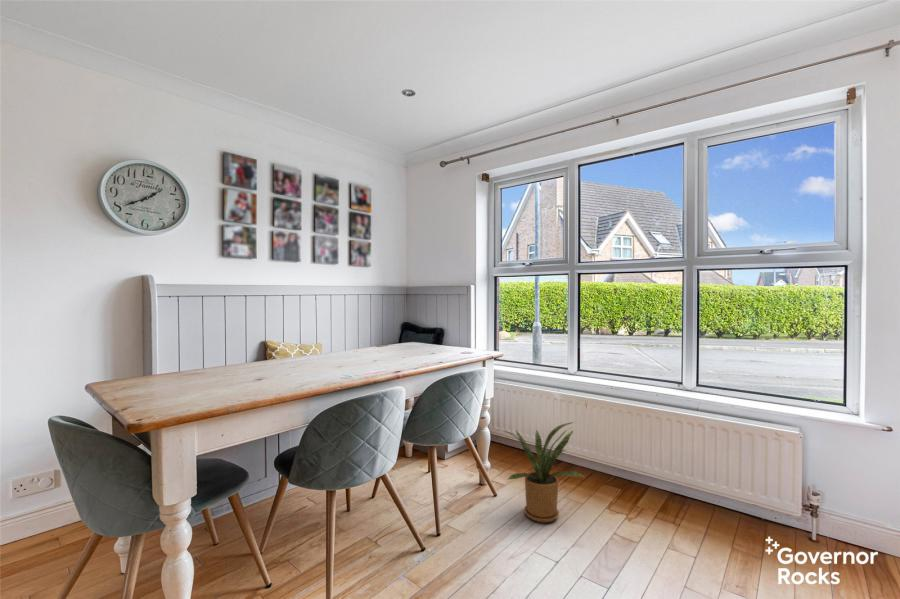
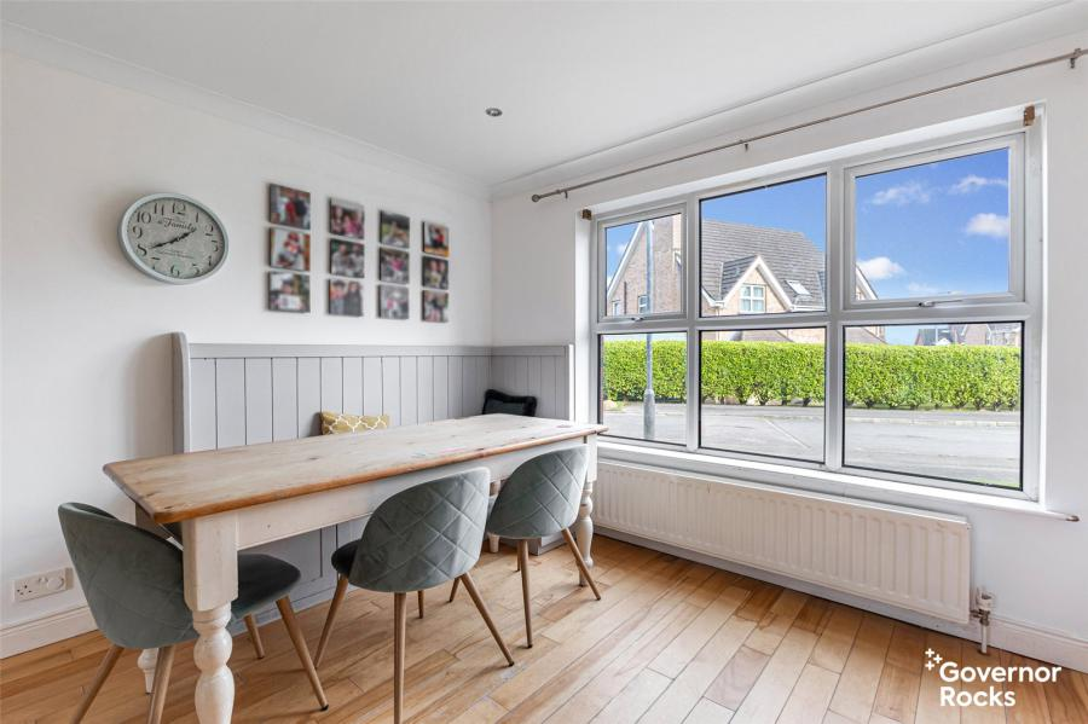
- house plant [497,421,585,524]
